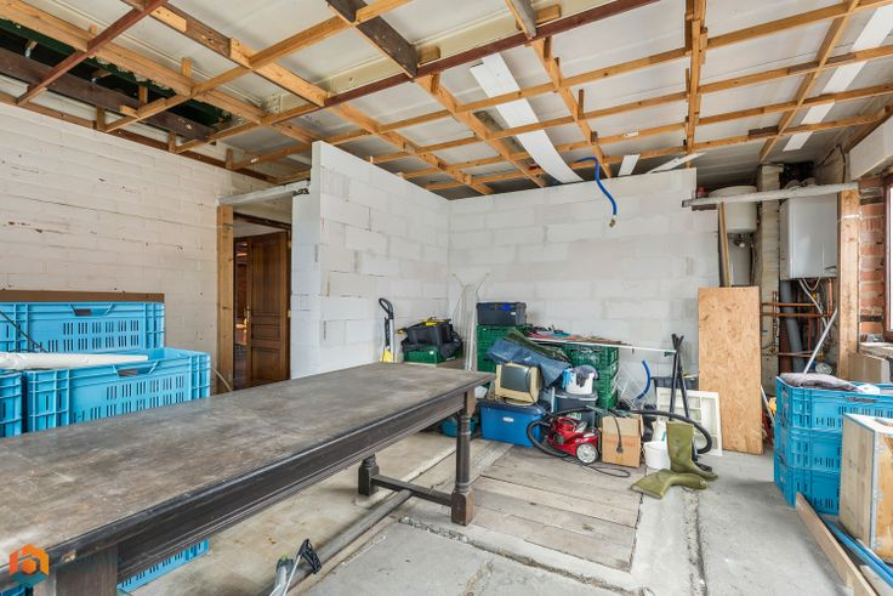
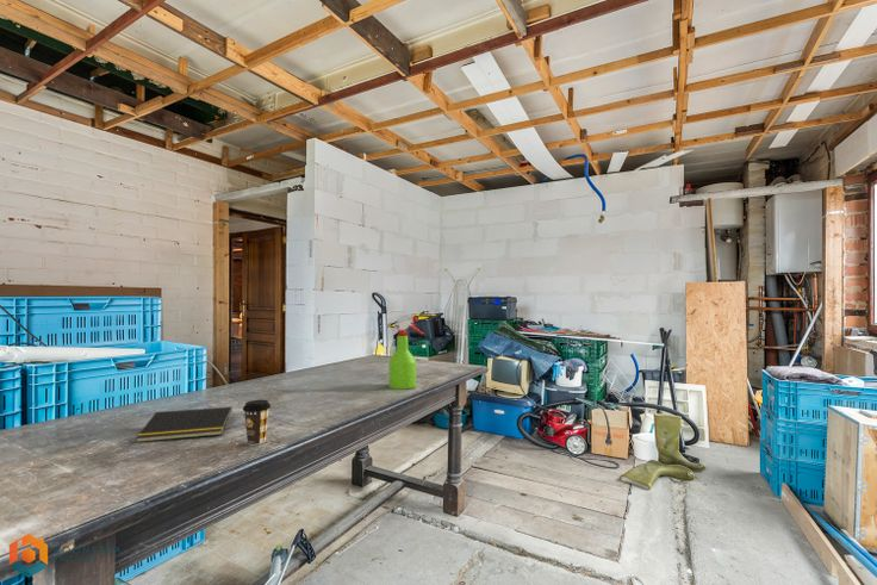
+ coffee cup [242,399,272,446]
+ notepad [135,406,232,443]
+ spray bottle [388,316,425,391]
